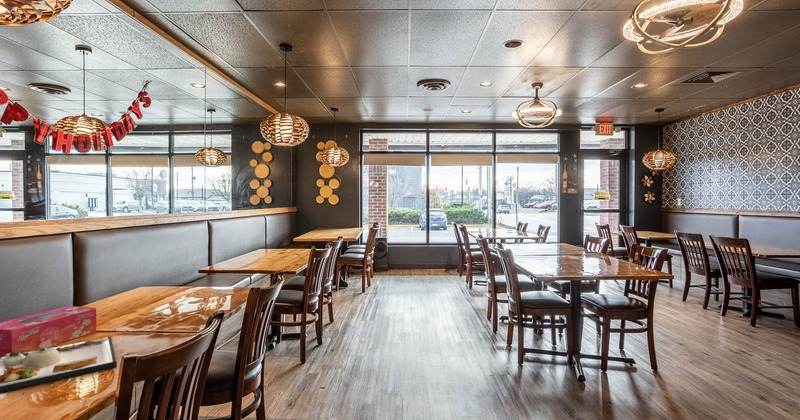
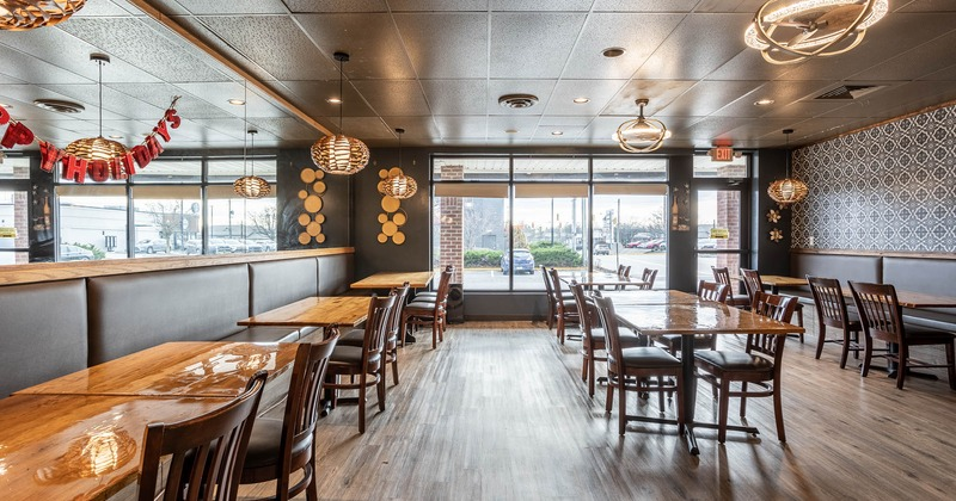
- tissue box [0,305,97,357]
- dinner plate [0,336,118,395]
